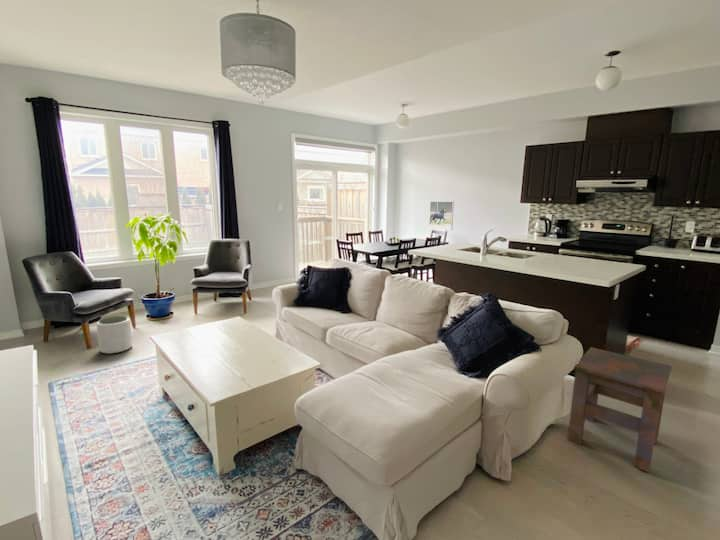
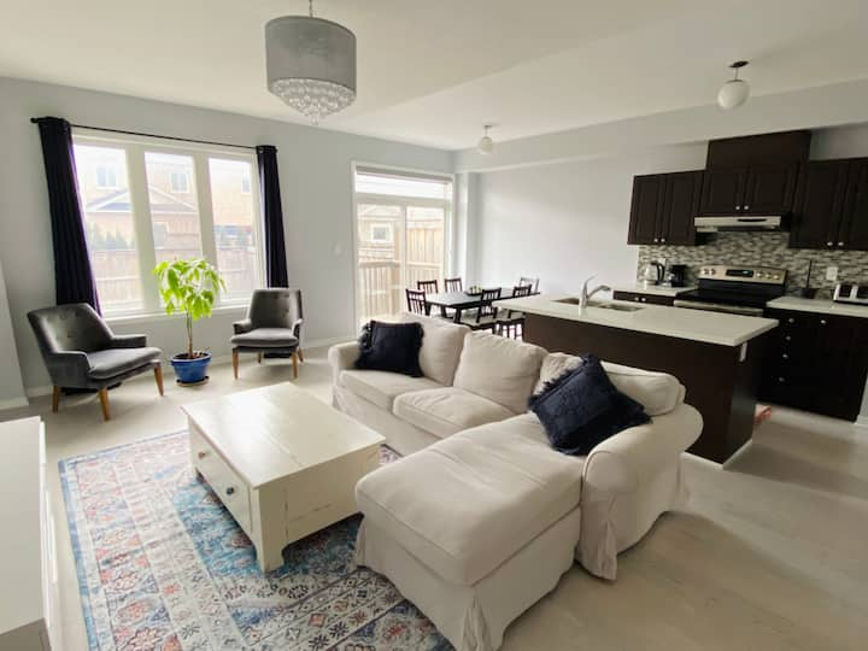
- side table [566,346,673,473]
- plant pot [96,315,133,355]
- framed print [428,200,455,231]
